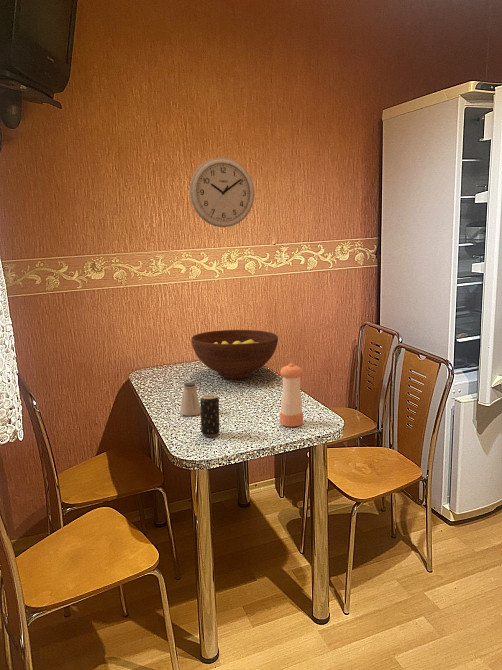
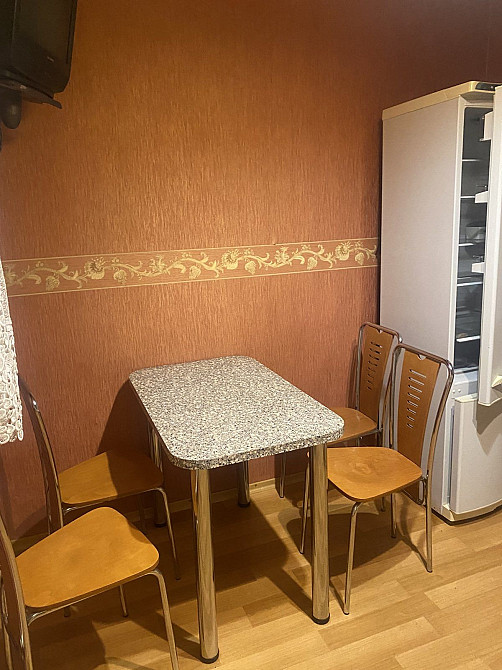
- beverage can [199,393,221,438]
- wall clock [189,156,255,228]
- saltshaker [179,382,201,417]
- pepper shaker [279,362,304,427]
- fruit bowl [191,329,279,380]
